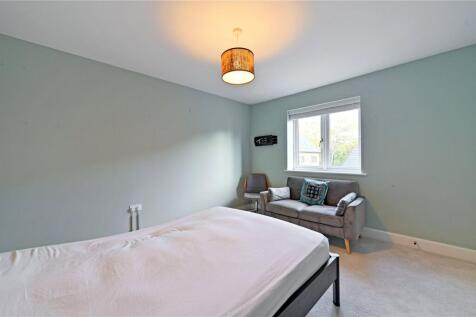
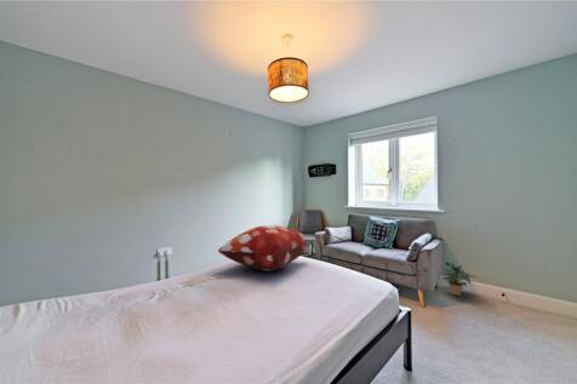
+ decorative pillow [217,224,307,271]
+ potted plant [439,260,479,296]
